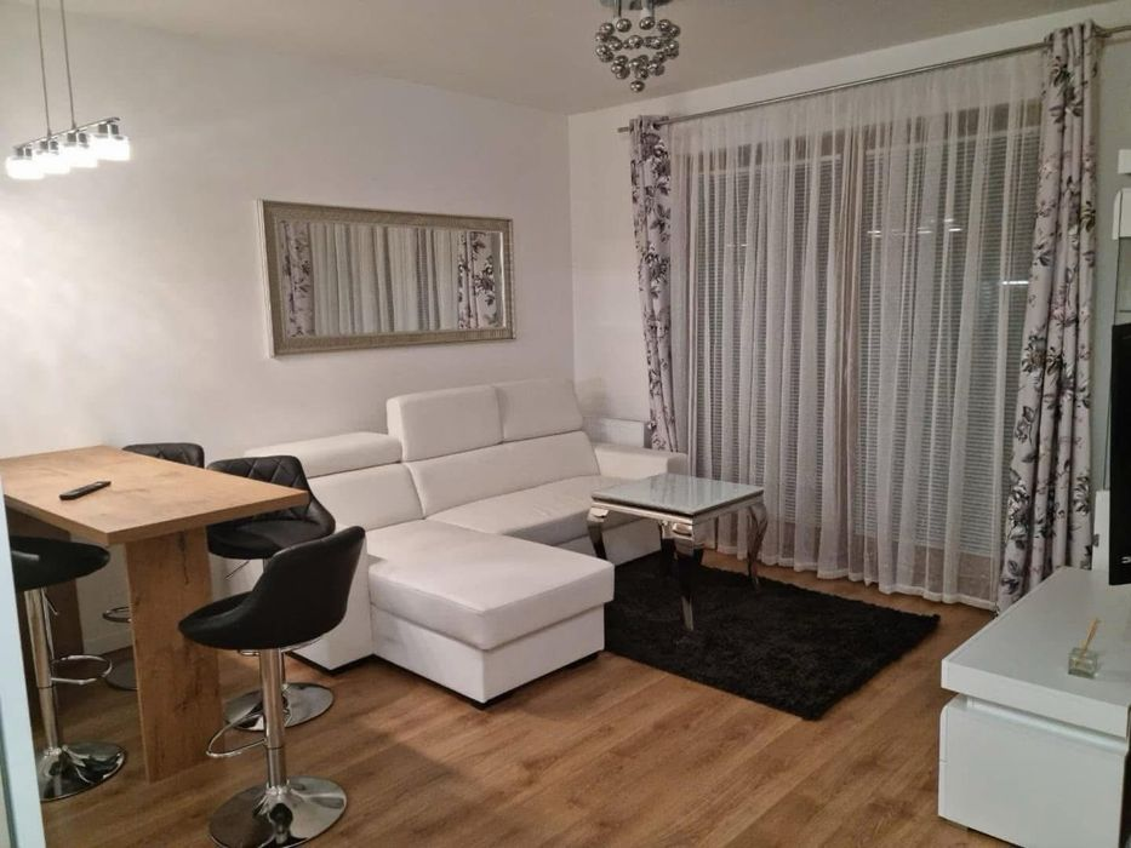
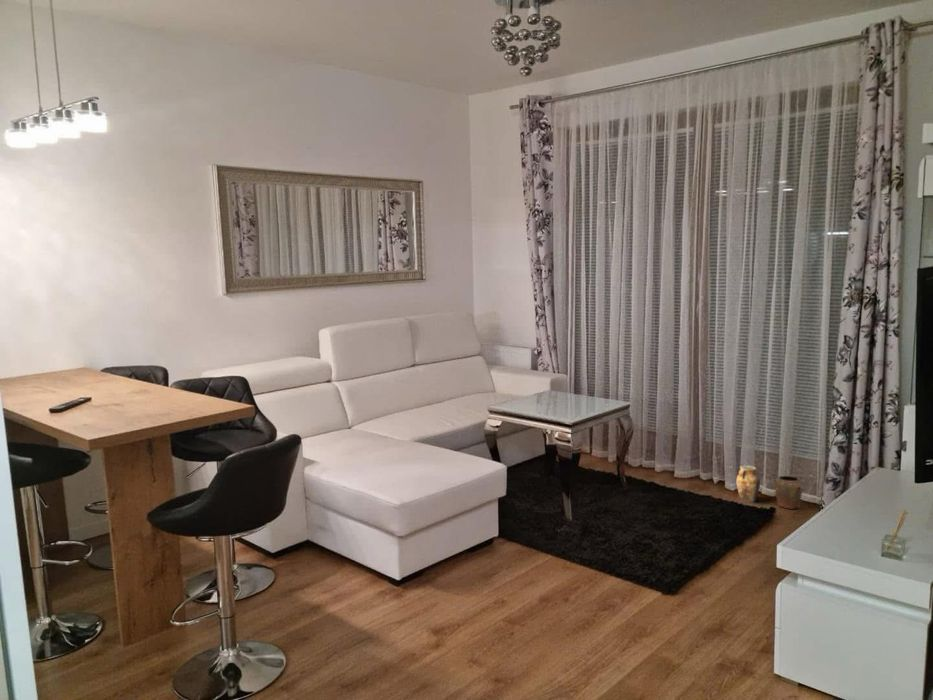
+ jar set [735,464,805,509]
